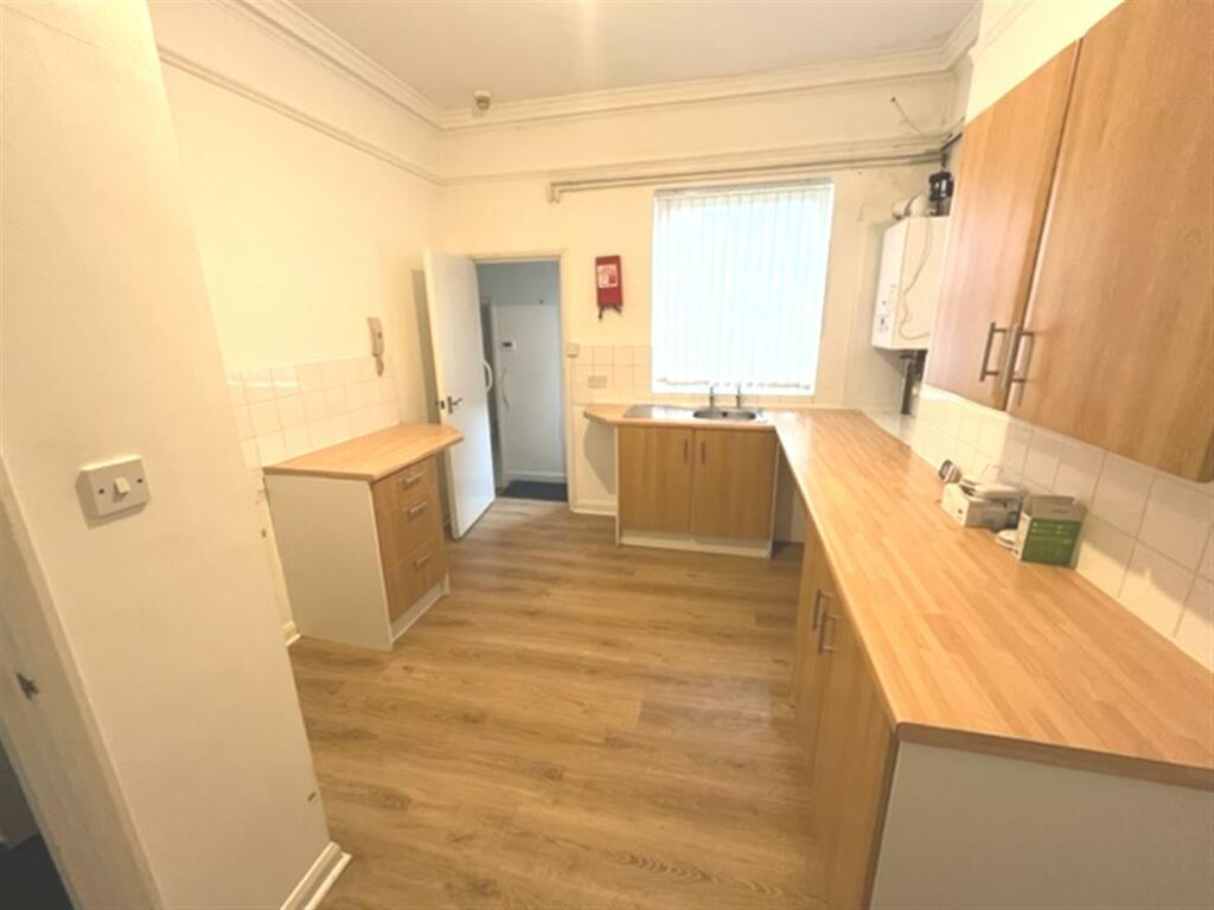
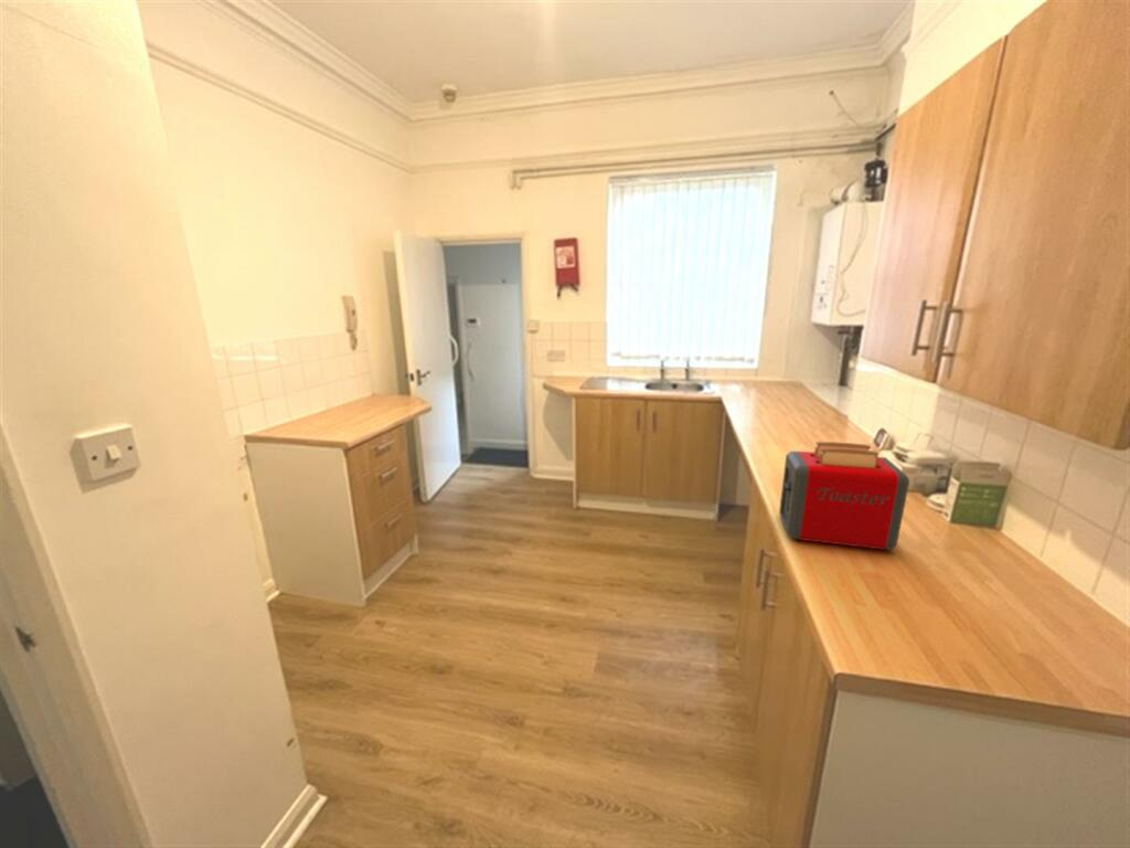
+ toaster [778,441,910,551]
